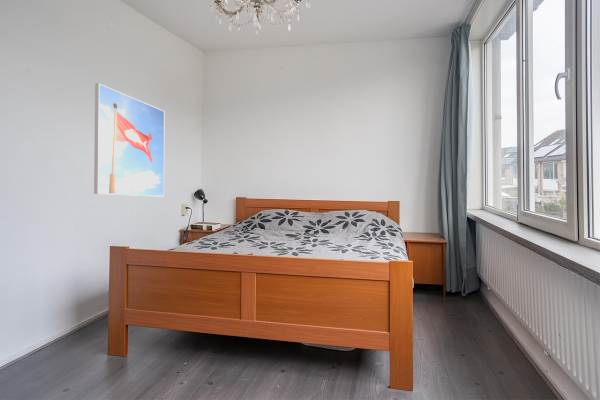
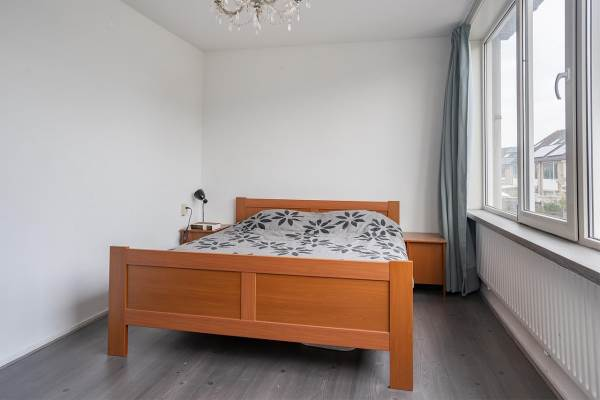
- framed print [93,82,165,198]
